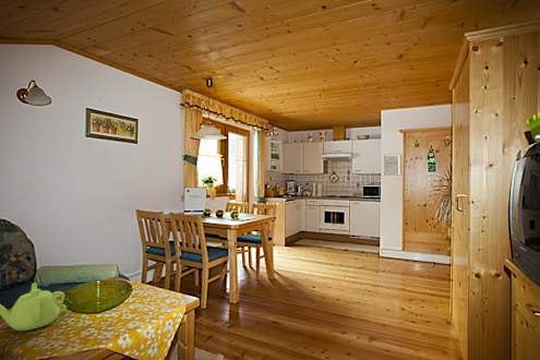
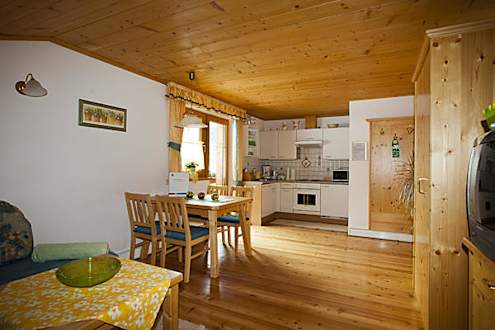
- teapot [0,281,68,332]
